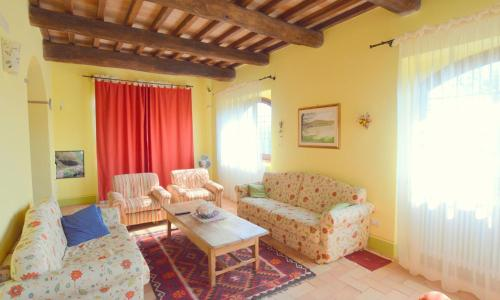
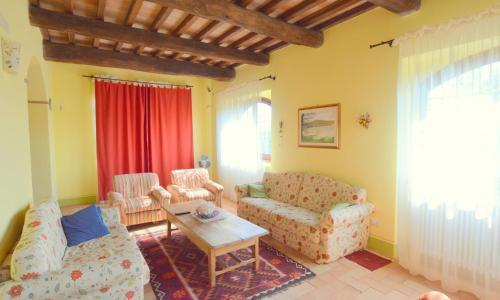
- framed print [54,149,86,180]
